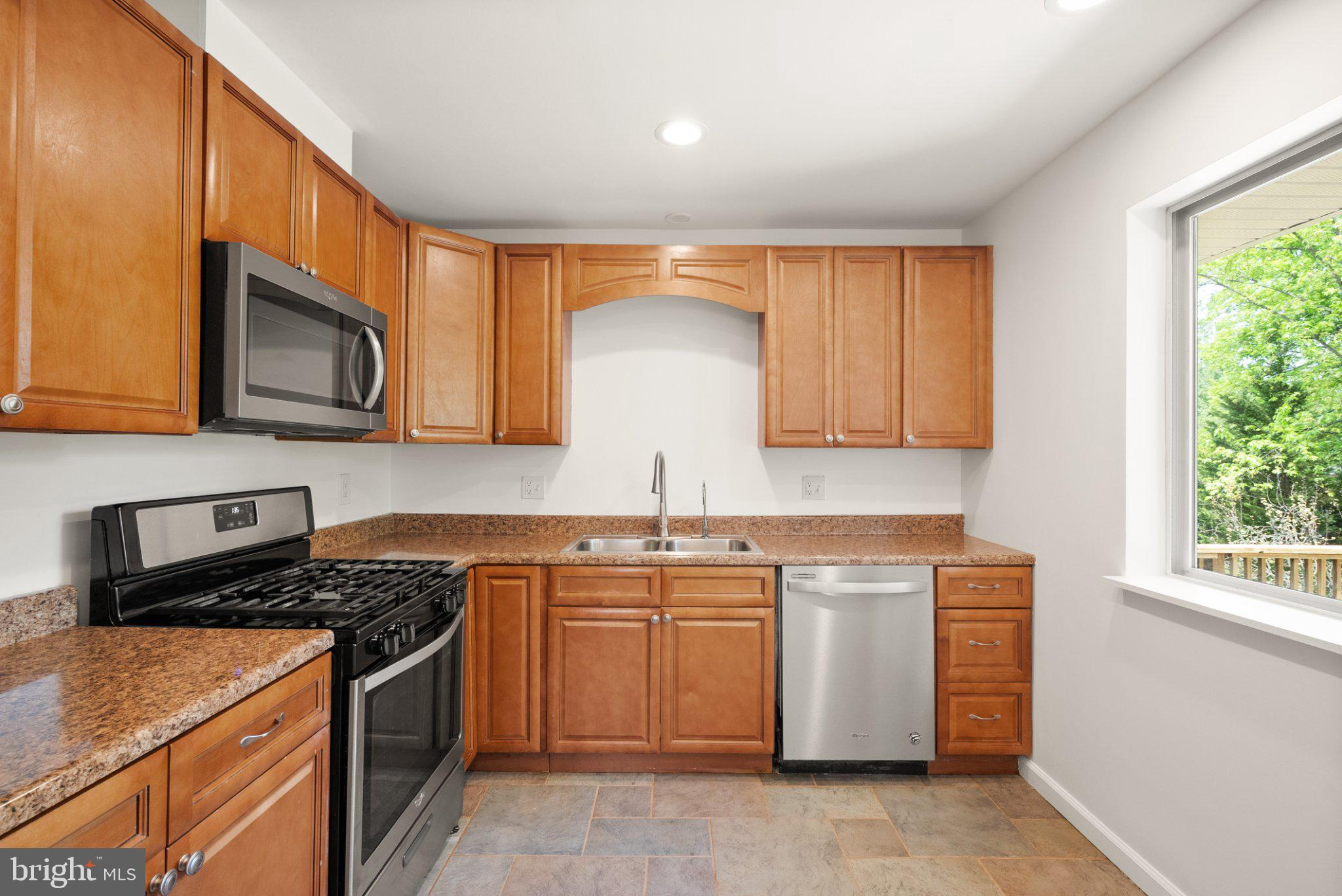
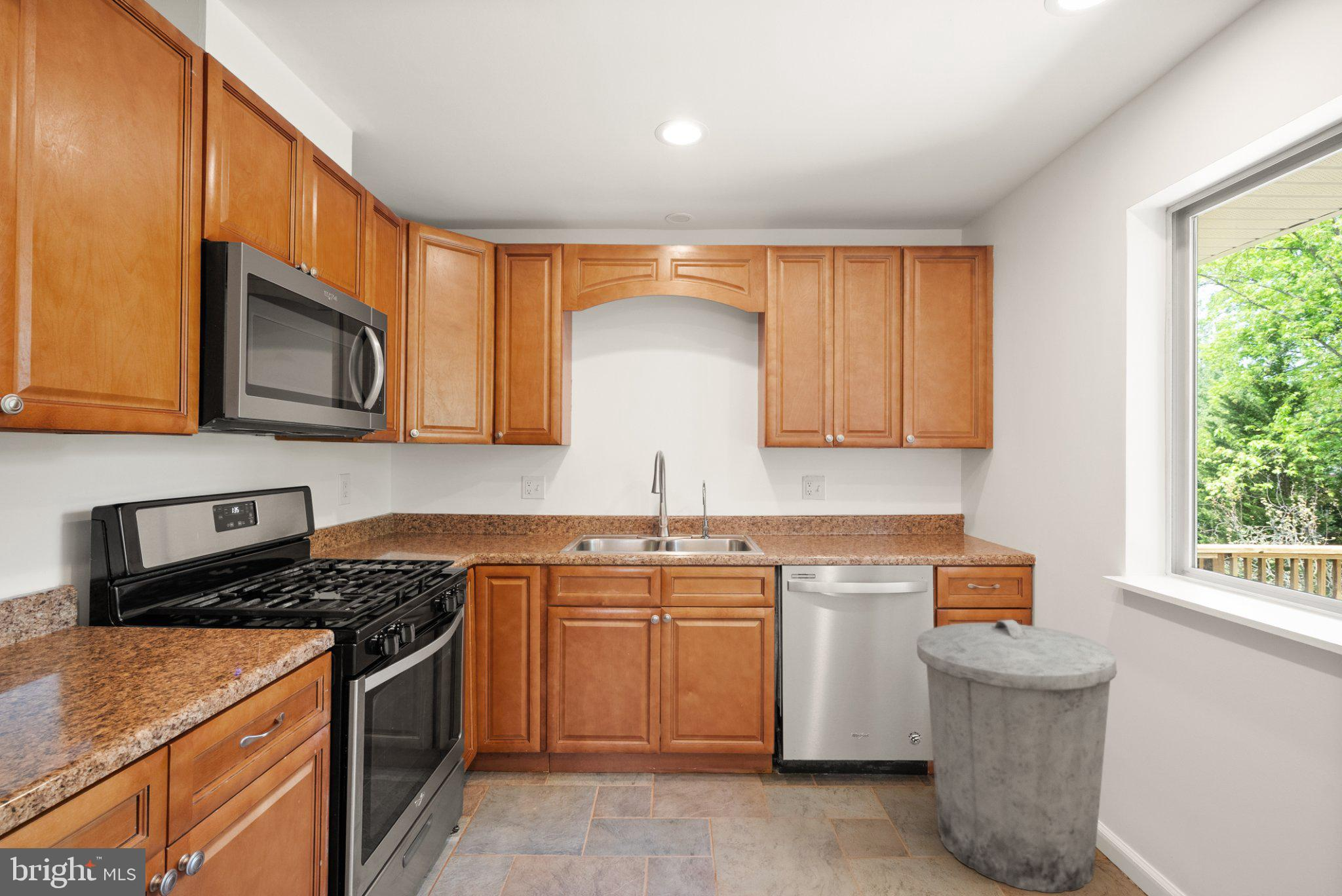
+ trash can [916,619,1118,893]
